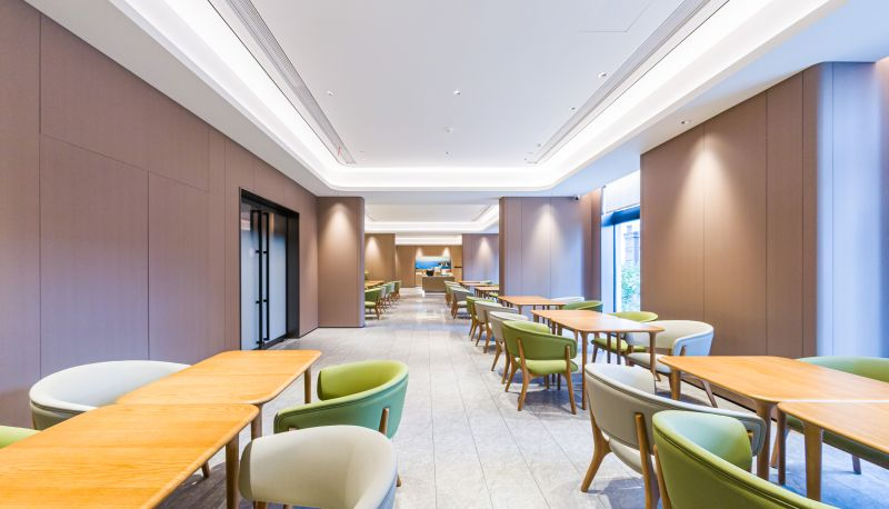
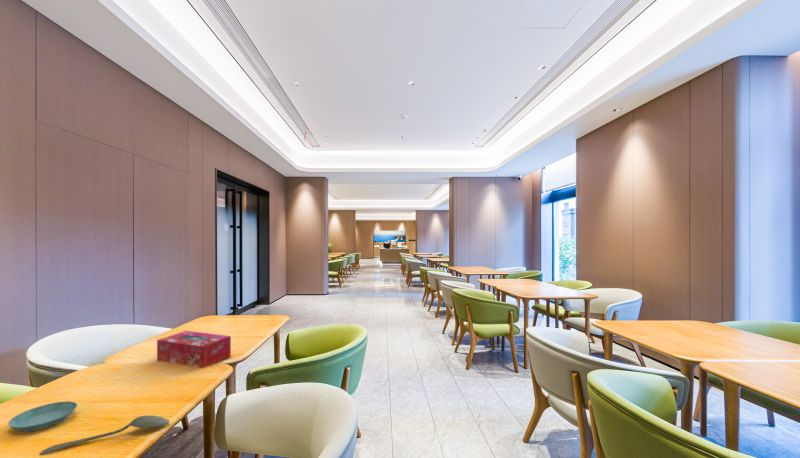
+ spoon [39,414,170,456]
+ saucer [7,400,78,432]
+ tissue box [156,330,232,369]
